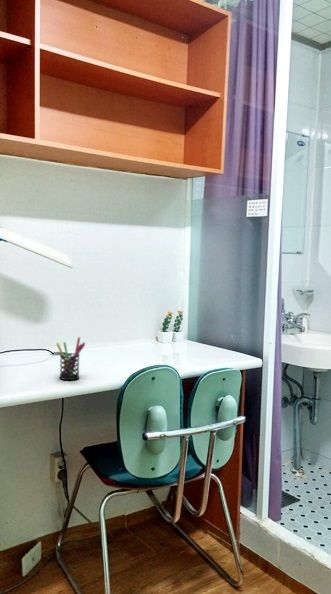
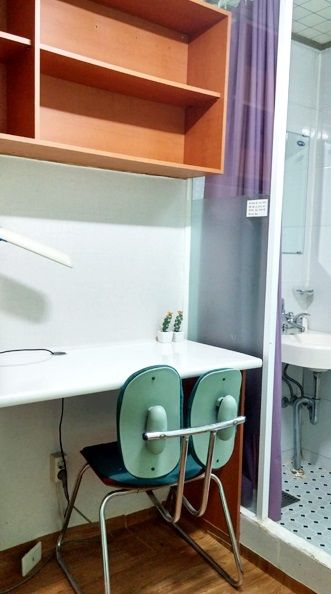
- pen holder [55,336,86,381]
